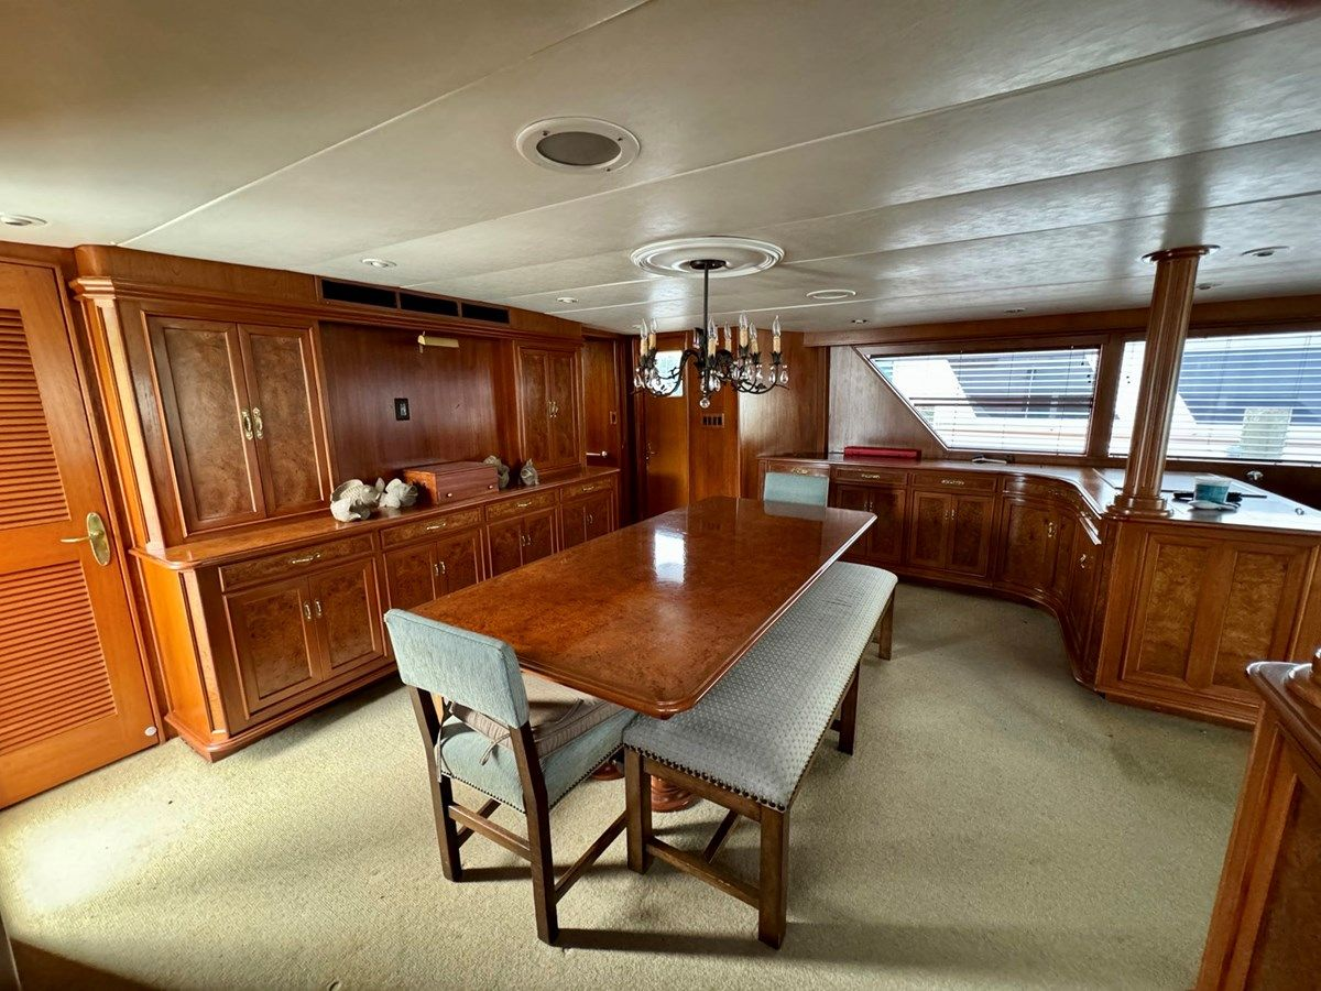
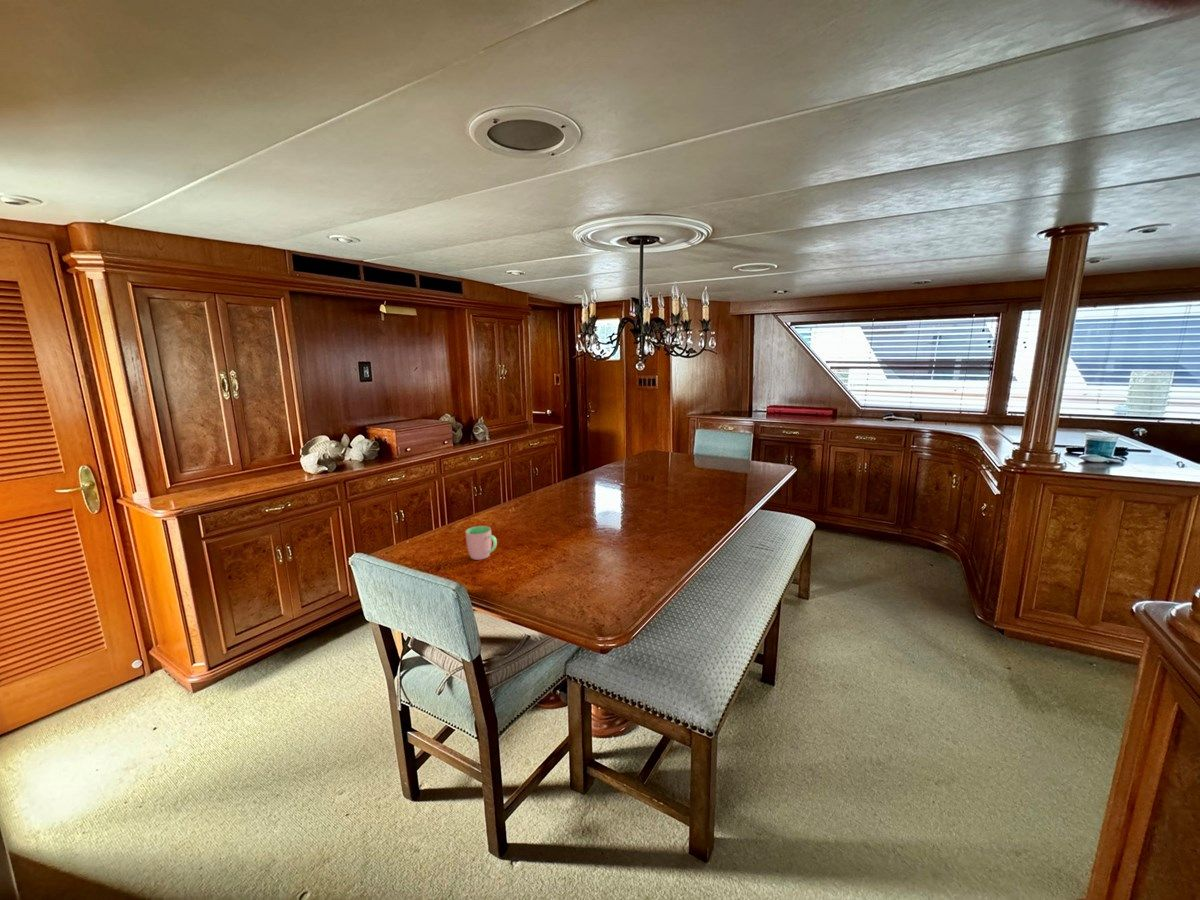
+ cup [465,525,498,561]
